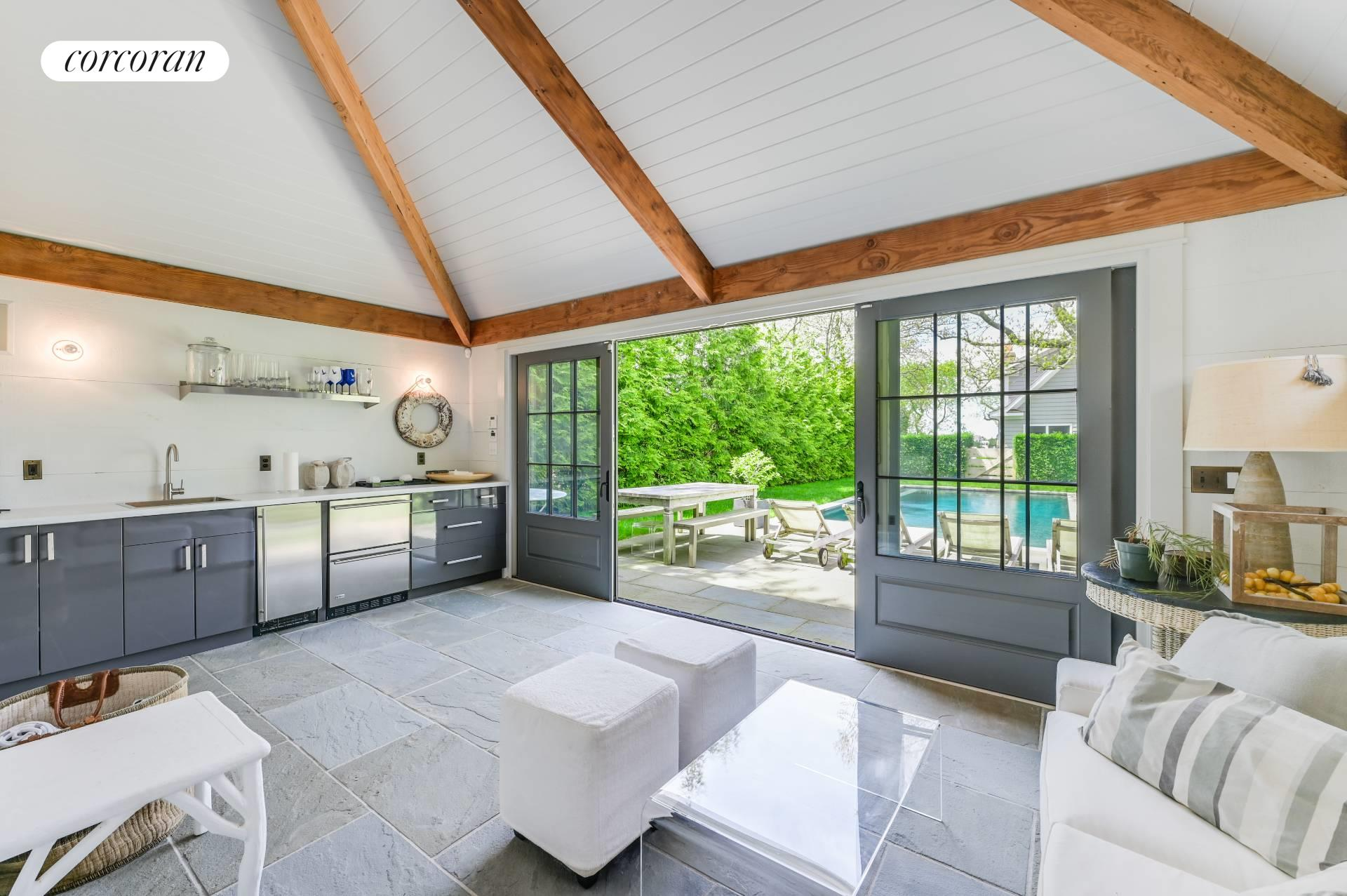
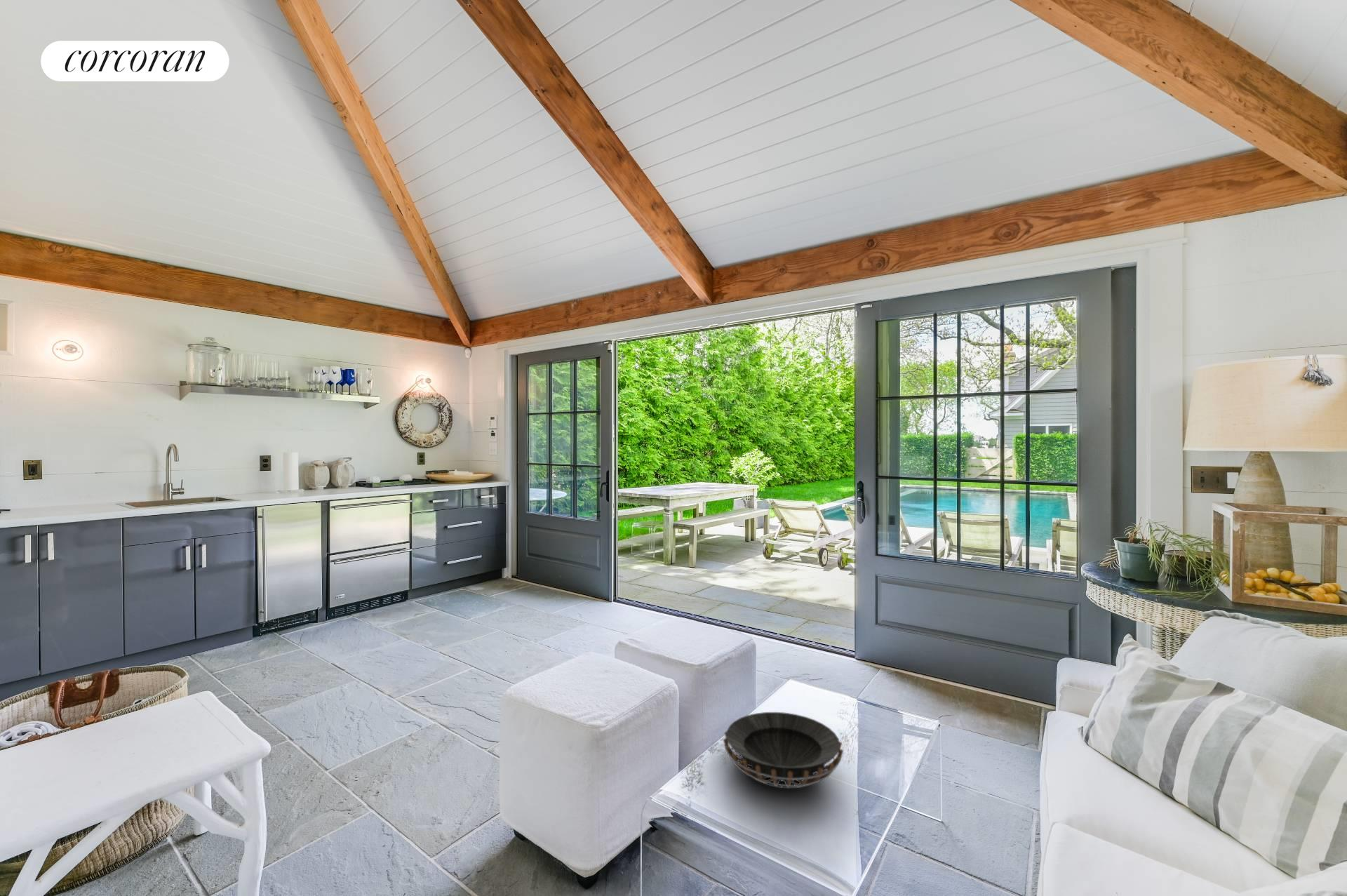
+ decorative bowl [723,711,844,789]
